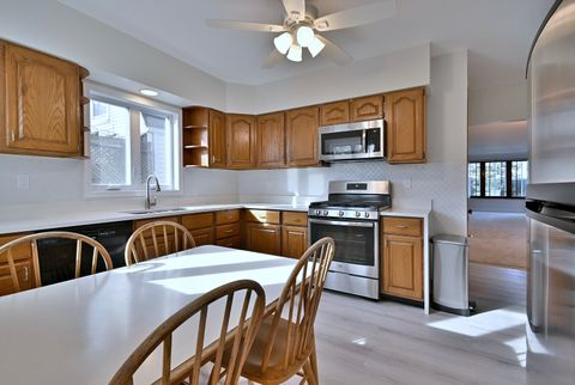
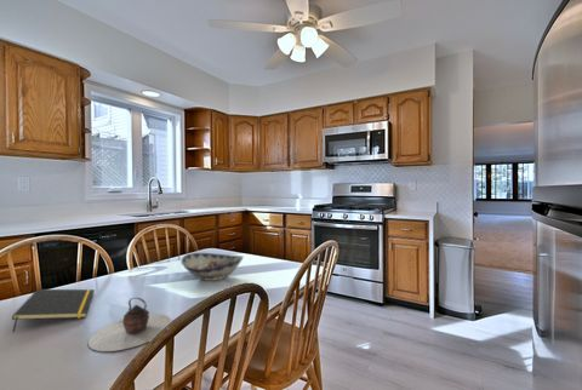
+ decorative bowl [179,252,245,282]
+ teapot [87,297,172,352]
+ notepad [11,288,96,333]
